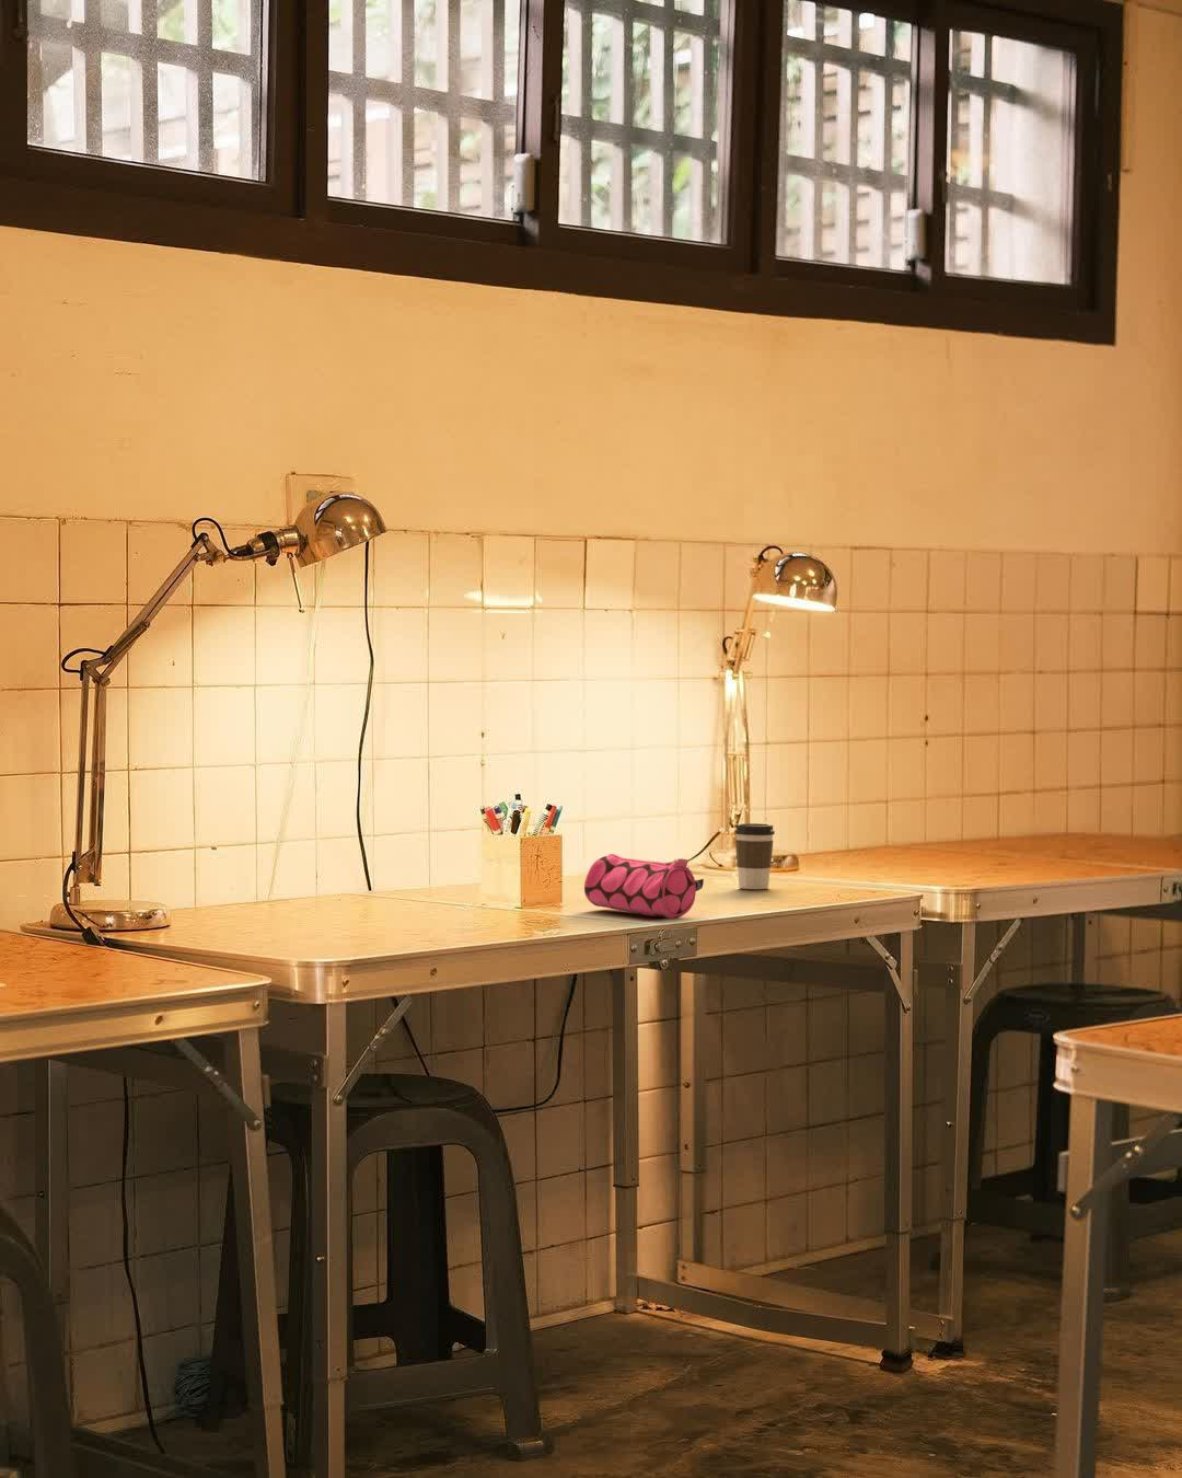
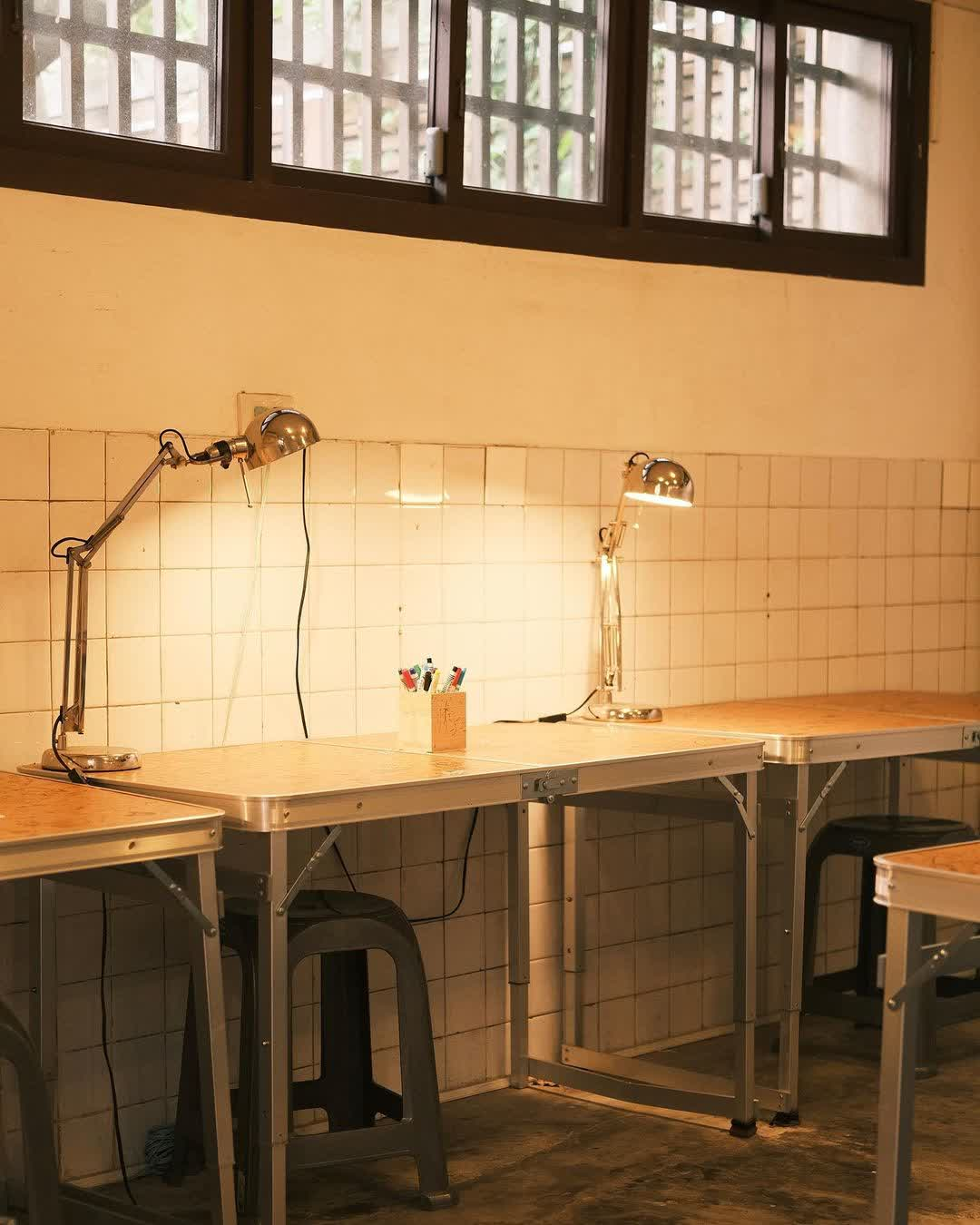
- coffee cup [733,822,776,890]
- pencil case [584,853,704,919]
